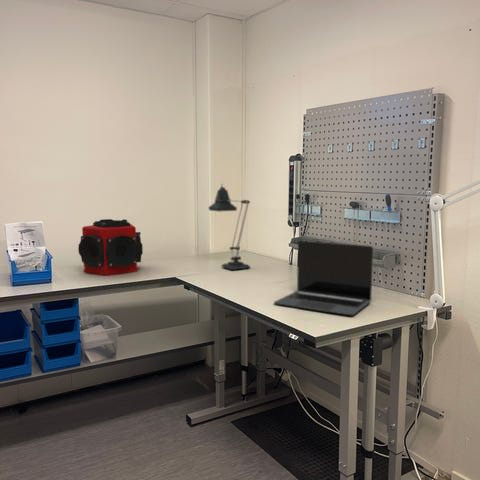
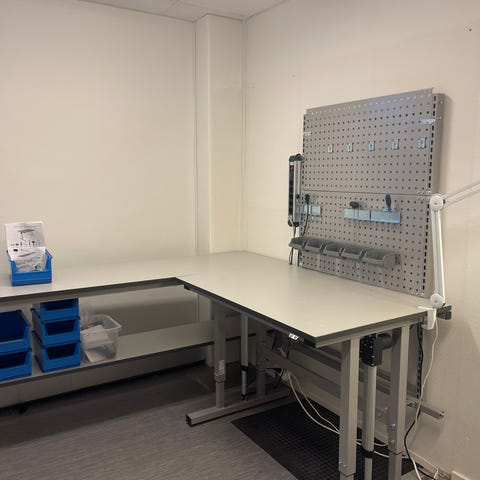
- laptop [273,240,374,316]
- speaker [77,218,144,277]
- desk lamp [207,183,251,271]
